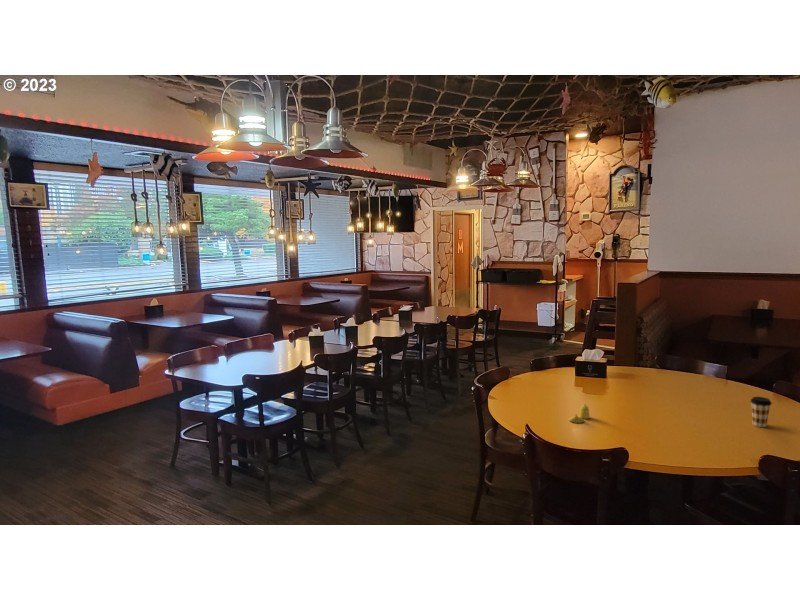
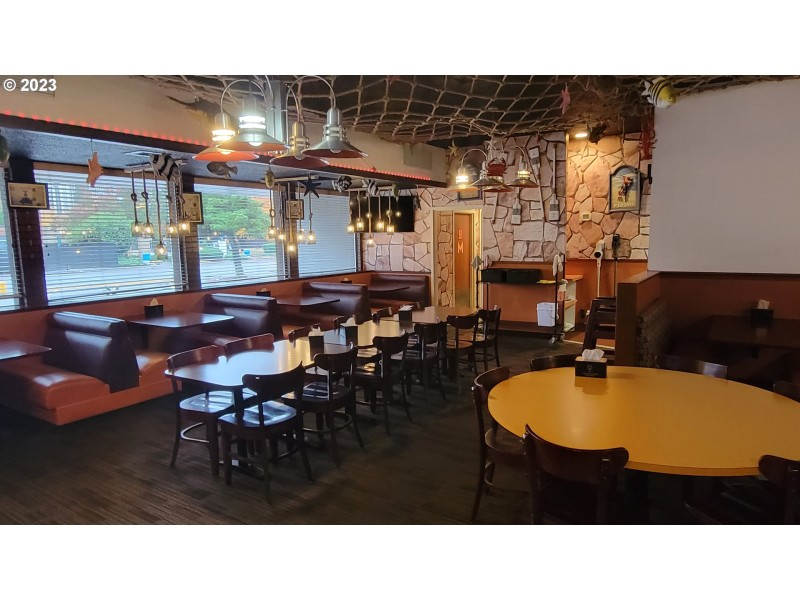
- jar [567,403,591,424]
- coffee cup [750,396,773,428]
